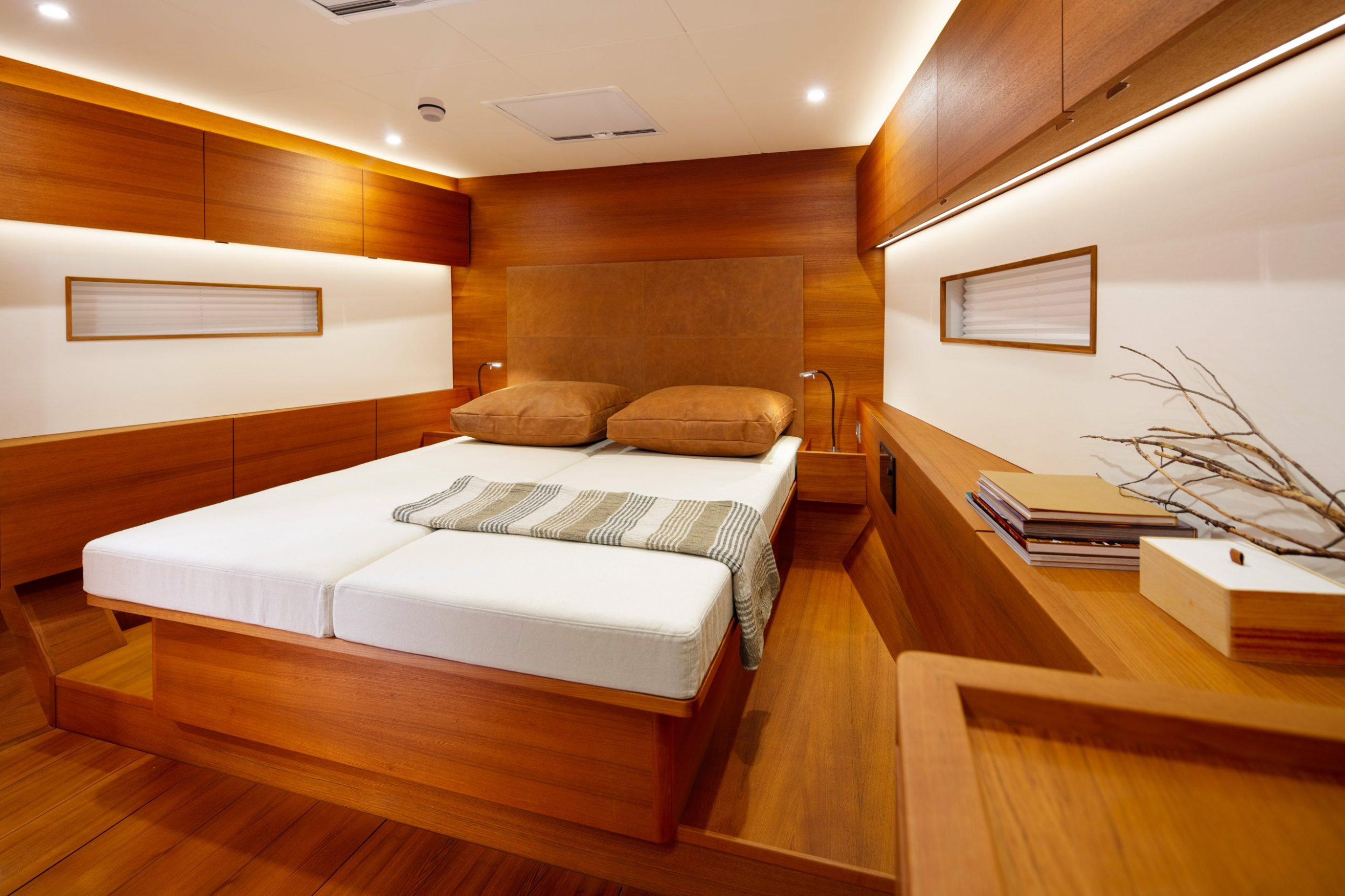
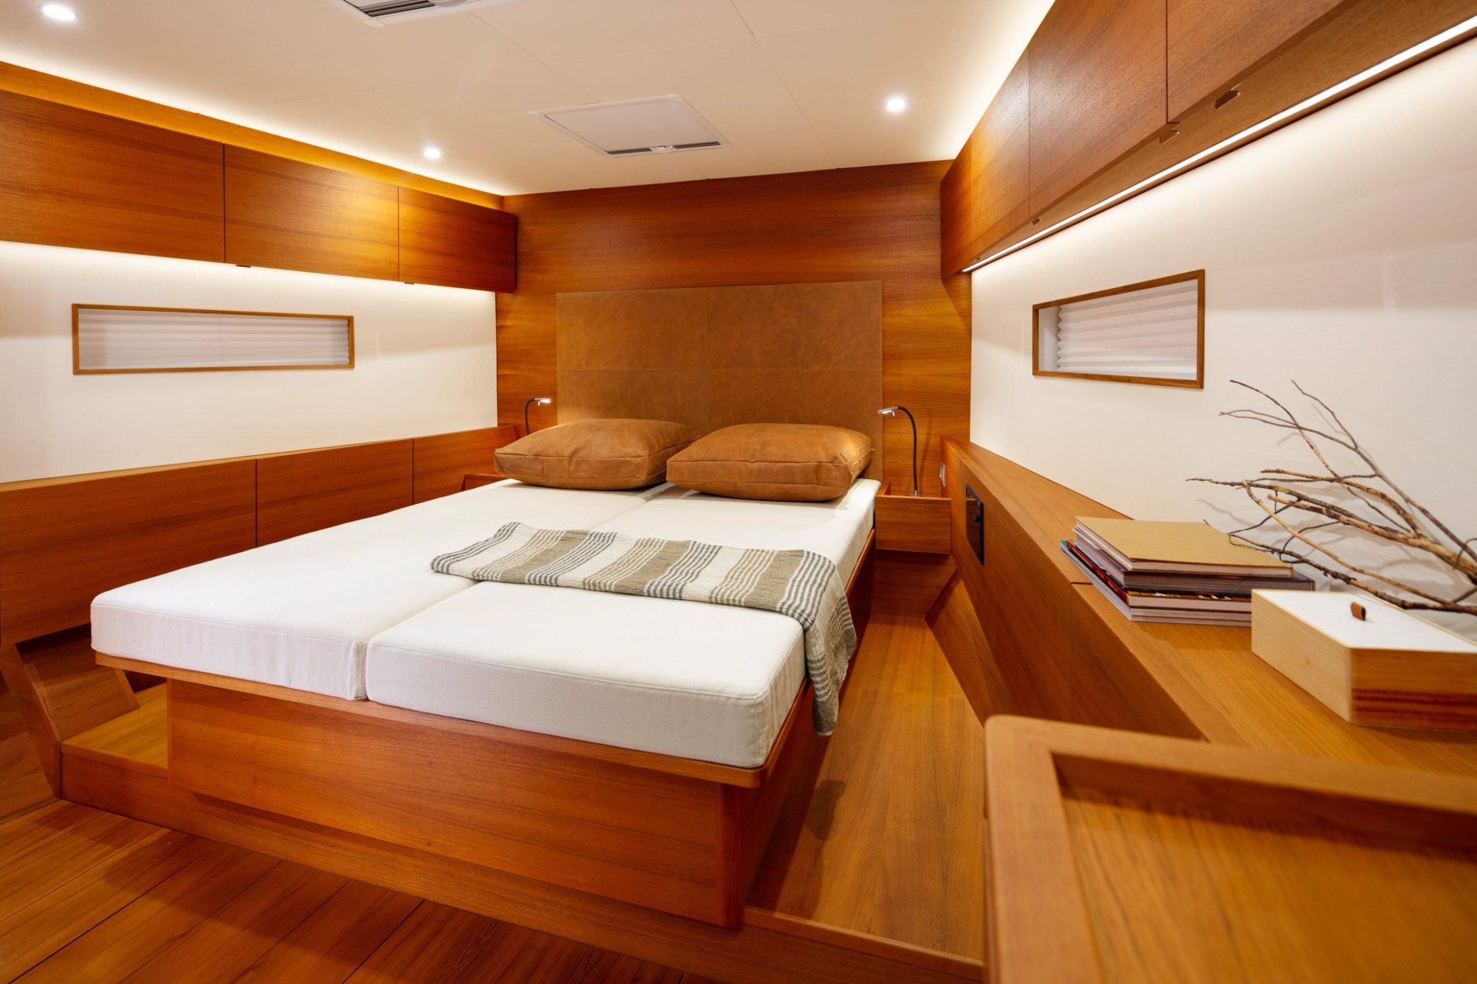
- smoke detector [416,96,447,123]
